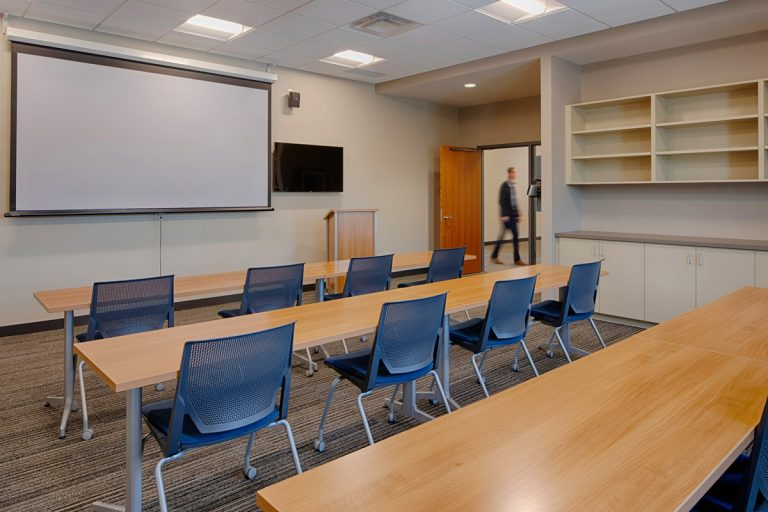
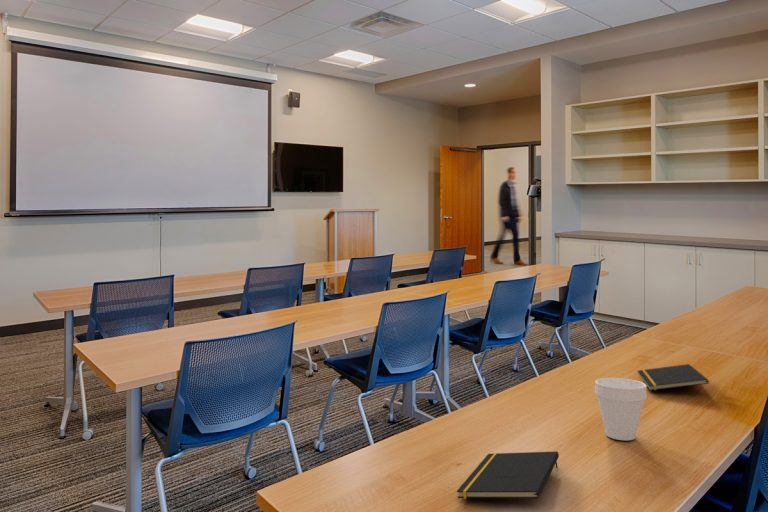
+ notepad [637,363,710,391]
+ notepad [456,450,560,500]
+ cup [594,377,648,441]
